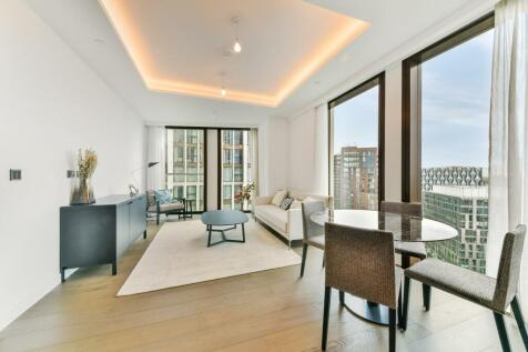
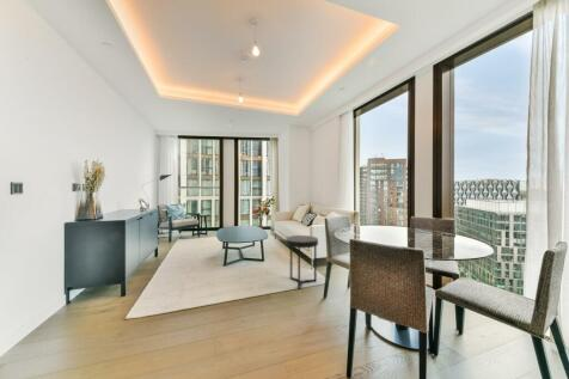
+ side table [284,234,319,291]
